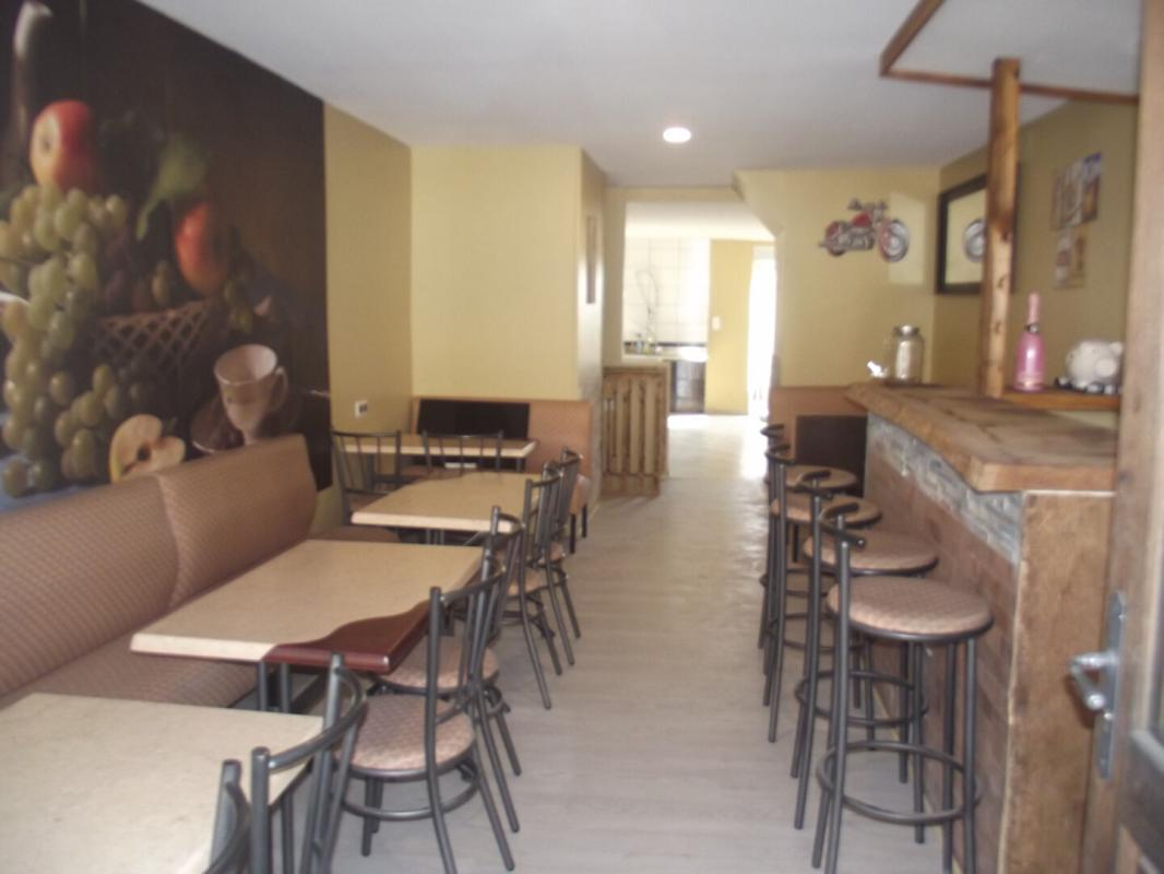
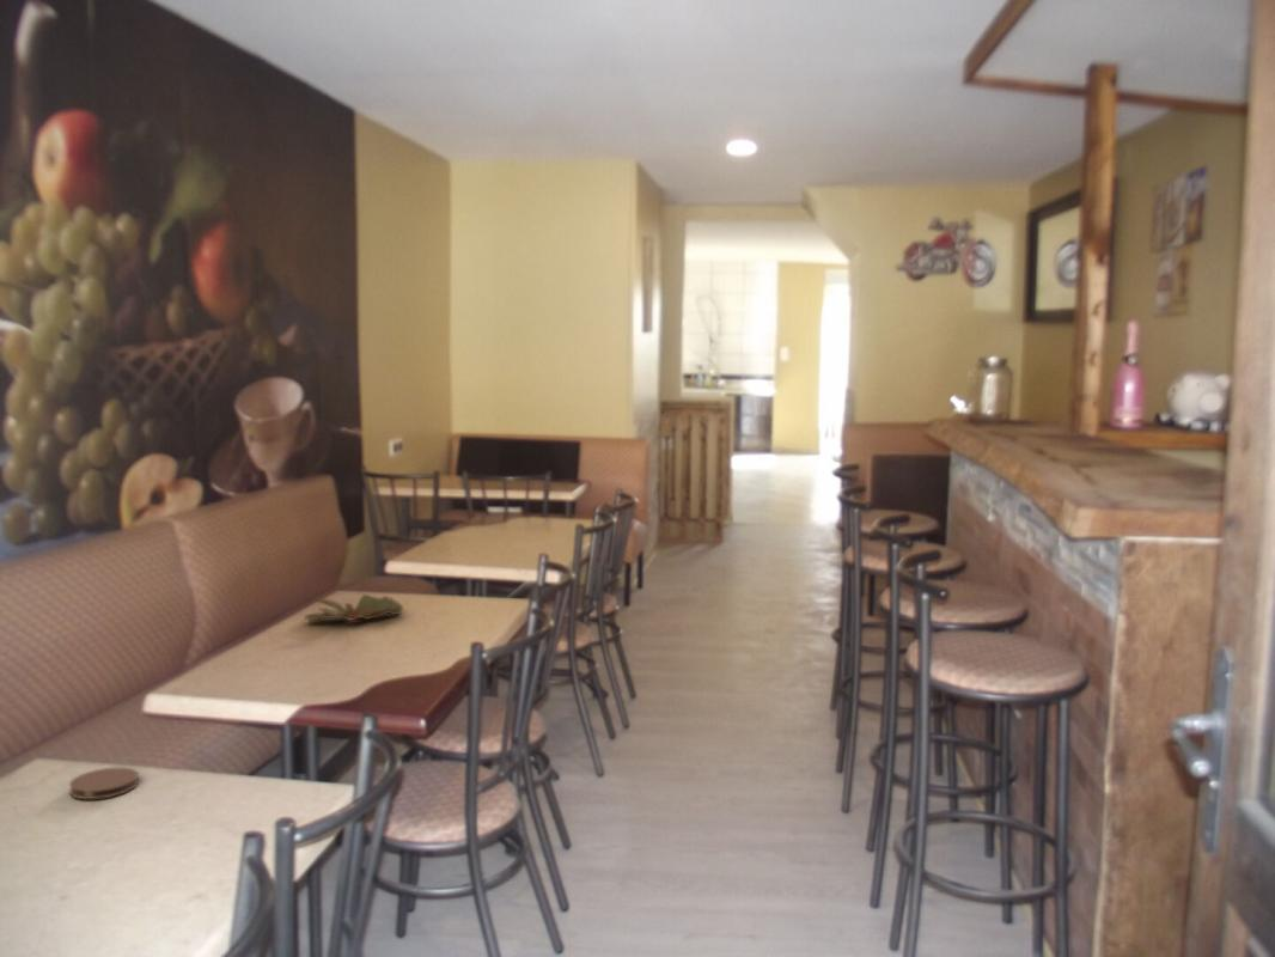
+ coaster [68,767,140,800]
+ succulent plant [303,593,404,622]
